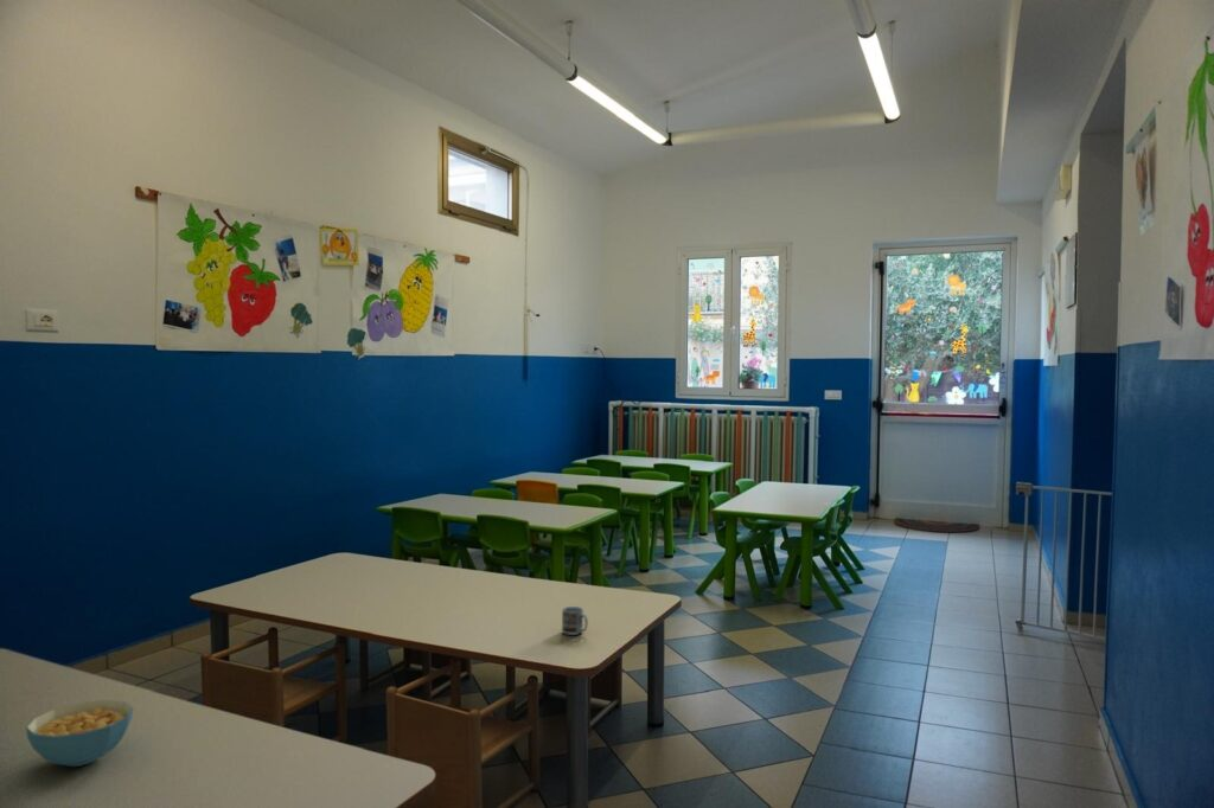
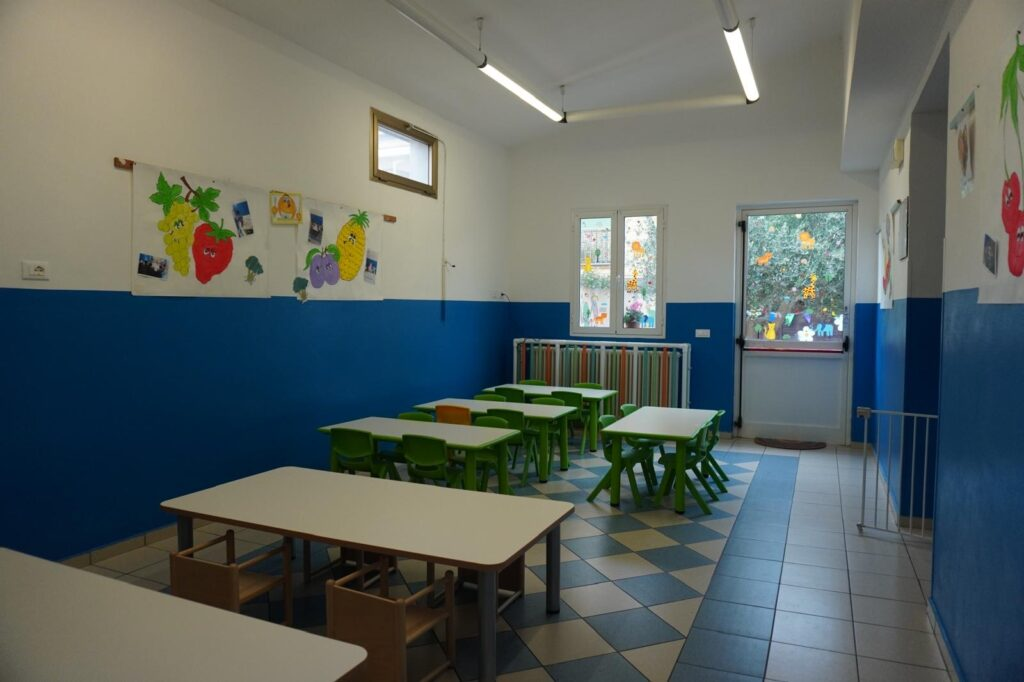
- cup [561,605,589,636]
- cereal bowl [25,699,135,768]
